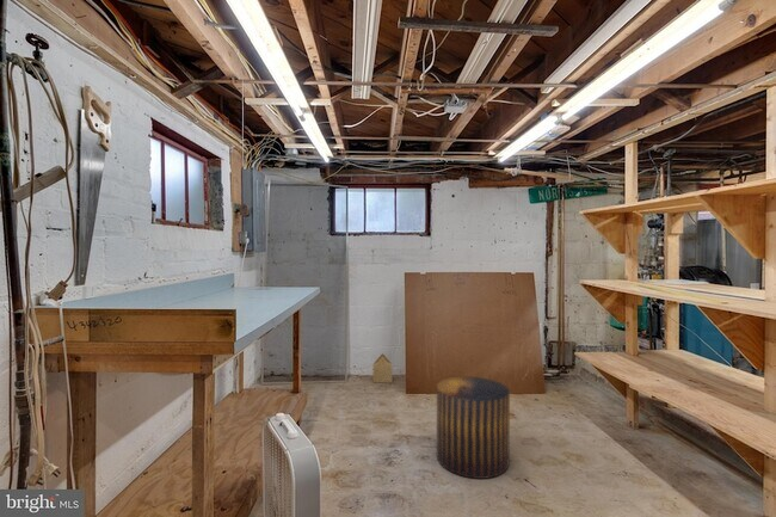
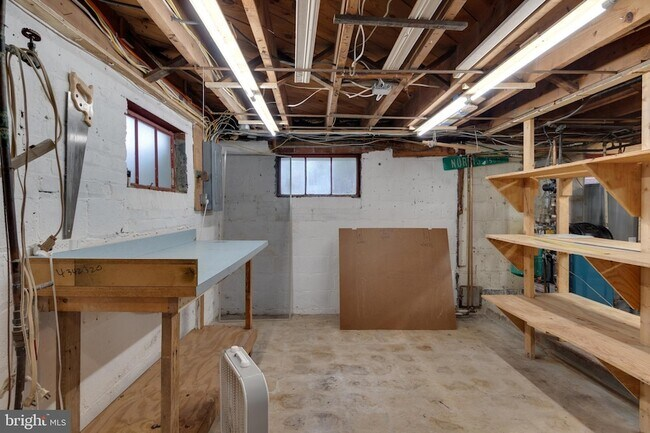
- cardboard box [372,352,394,383]
- stool [436,376,511,480]
